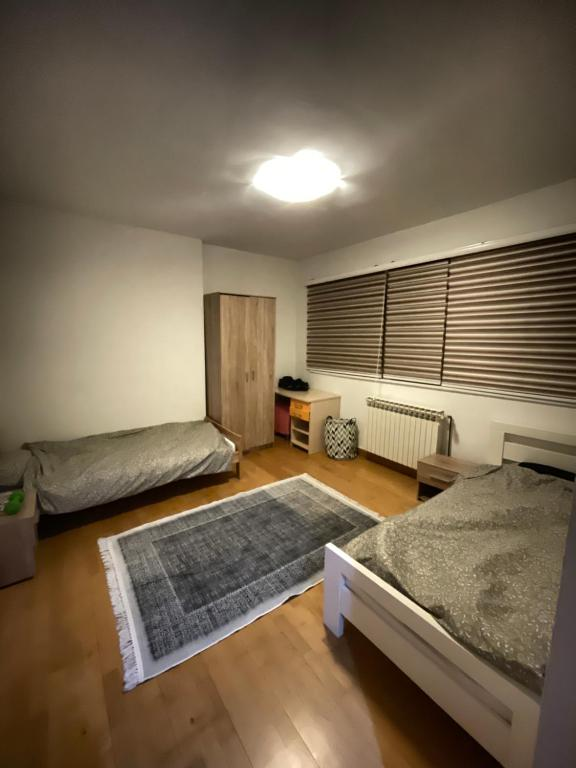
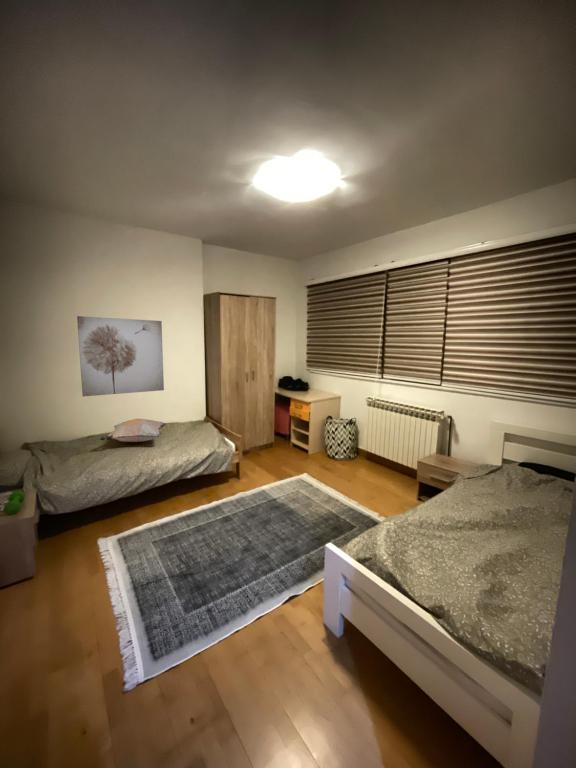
+ decorative pillow [99,418,167,443]
+ wall art [76,315,165,397]
